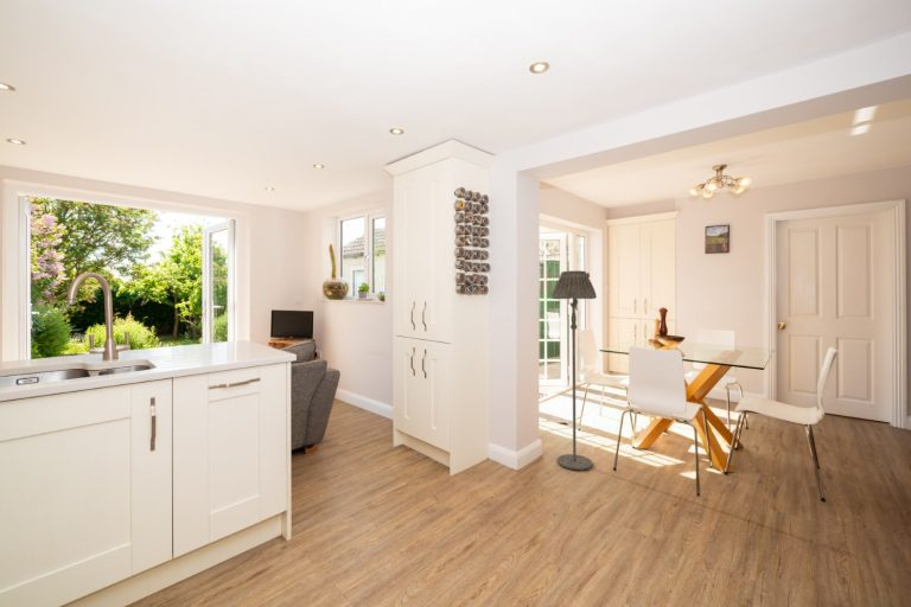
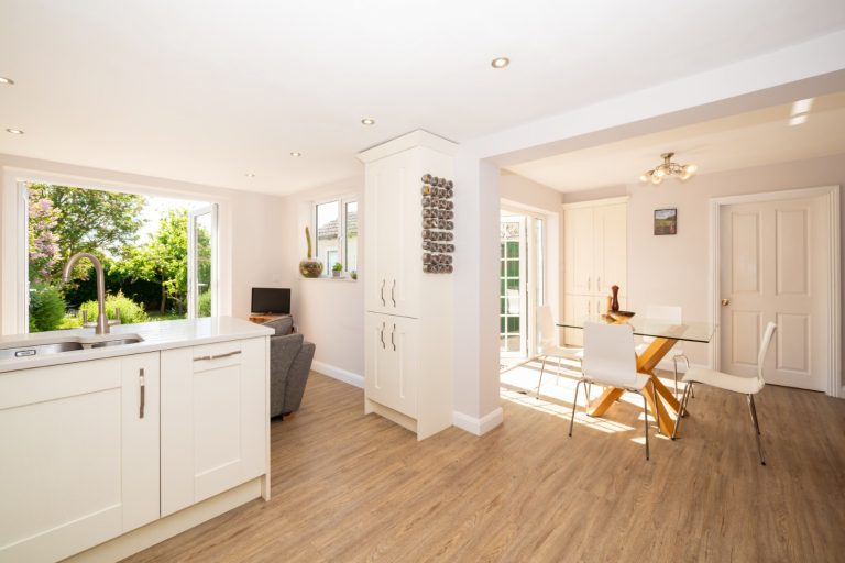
- floor lamp [550,269,598,471]
